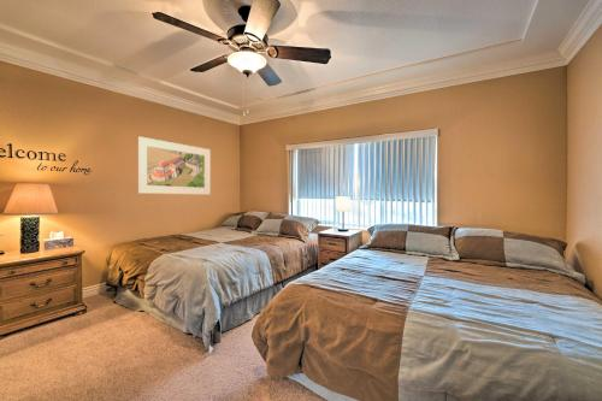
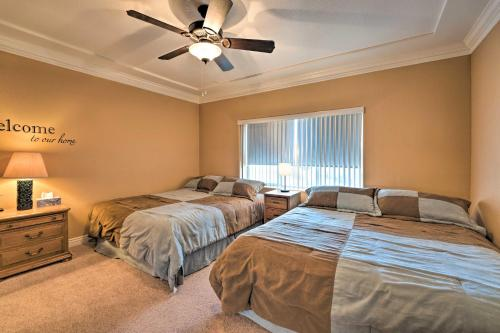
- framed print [137,135,212,195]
